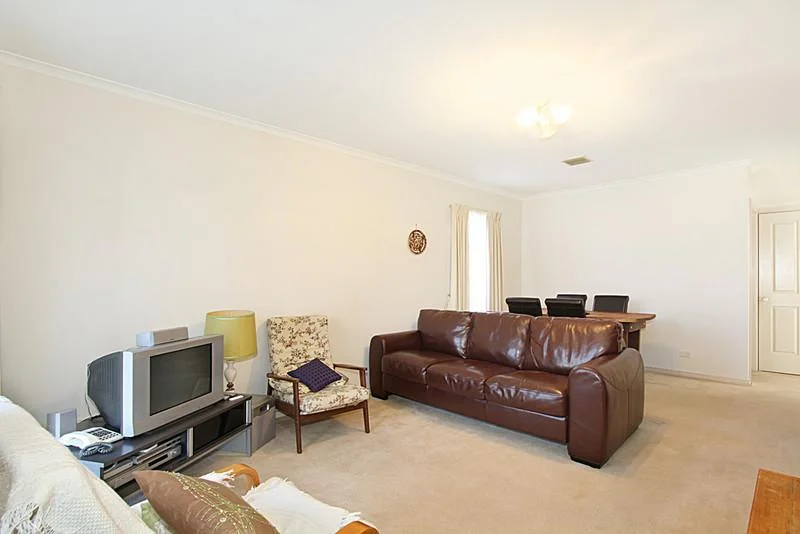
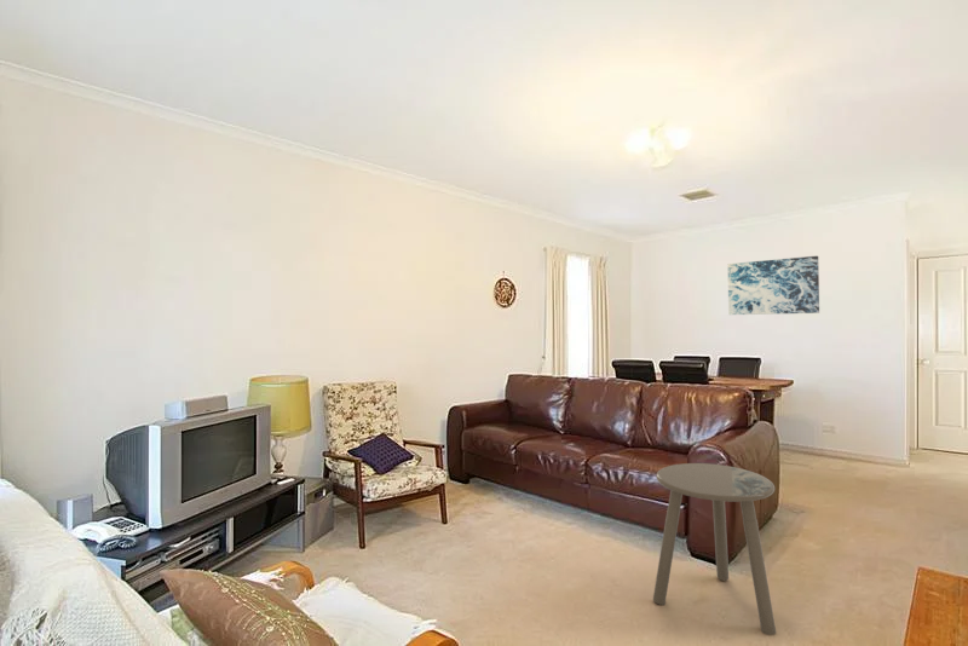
+ wall art [727,255,820,316]
+ side table [652,462,777,635]
